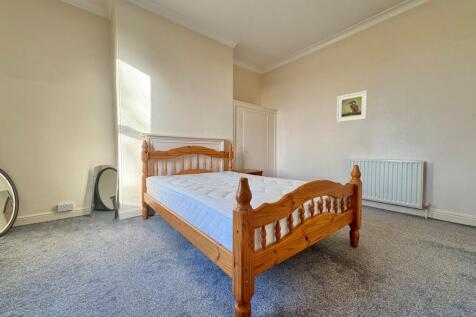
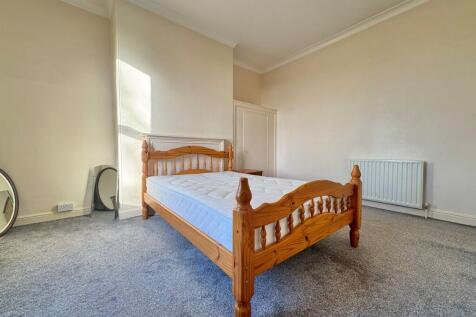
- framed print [336,90,368,123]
